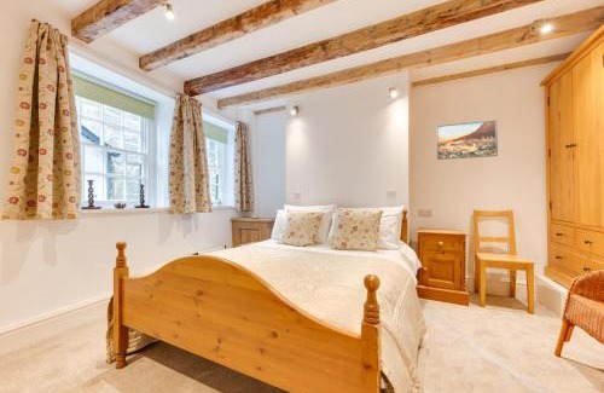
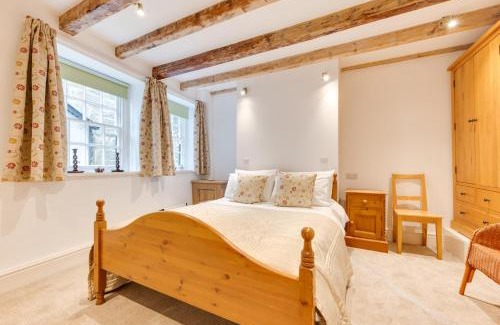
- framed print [435,119,499,161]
